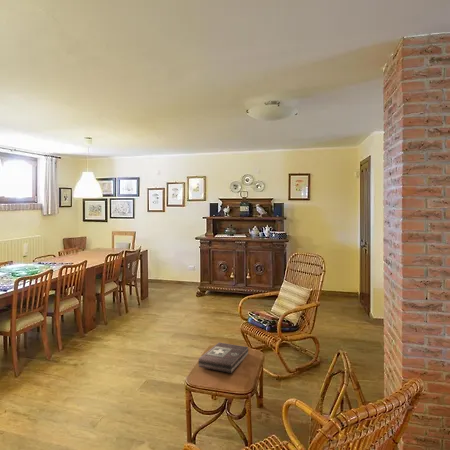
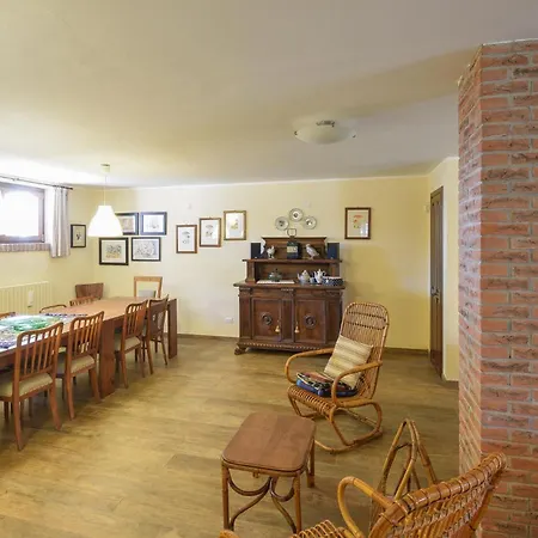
- first aid kit [198,342,249,374]
